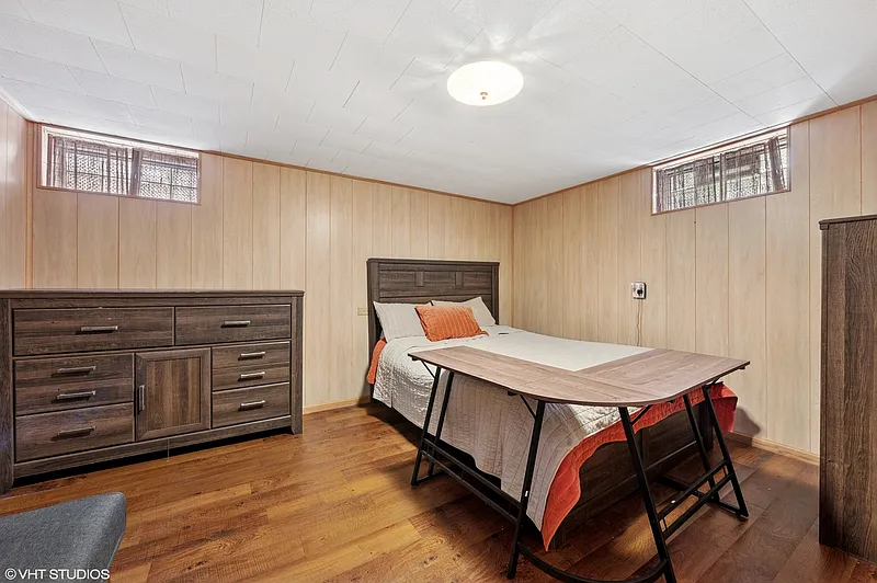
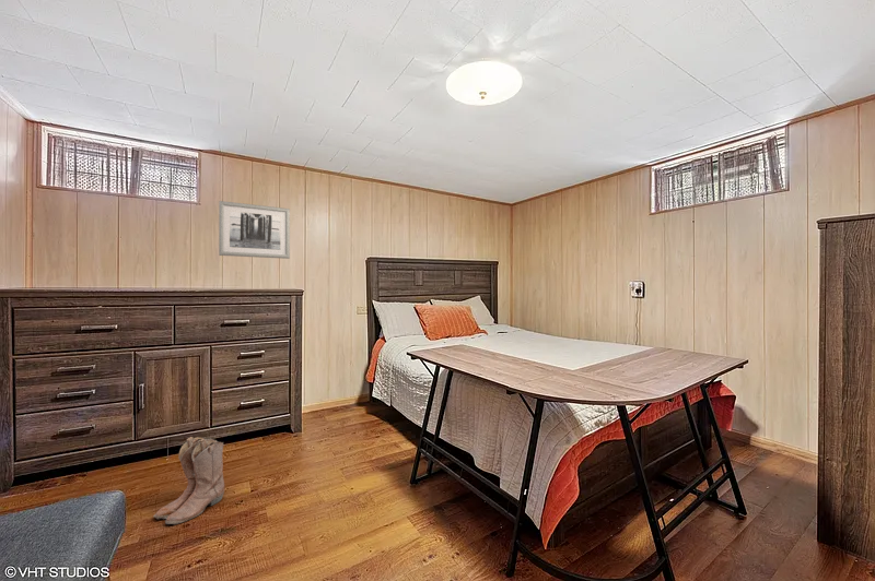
+ wall art [218,200,291,260]
+ boots [153,436,225,525]
